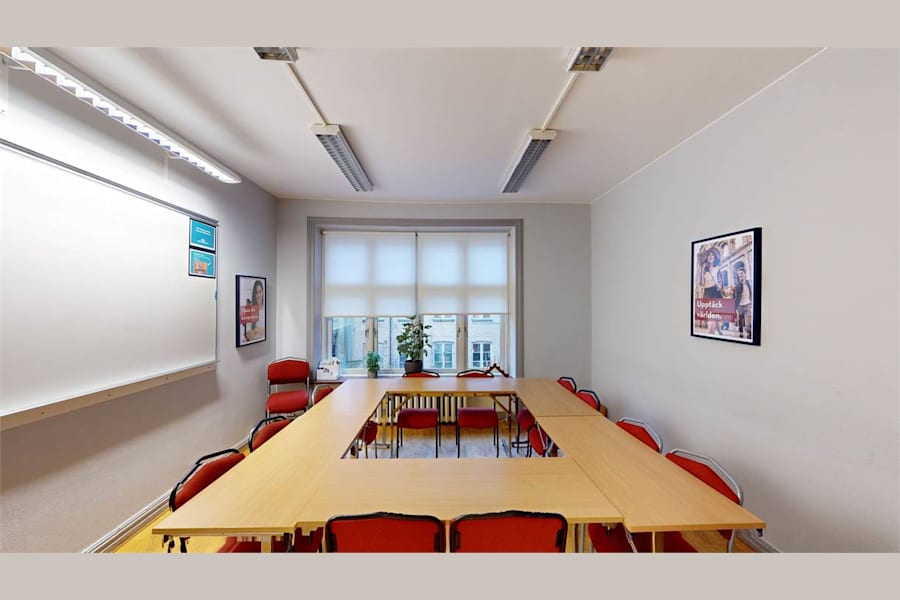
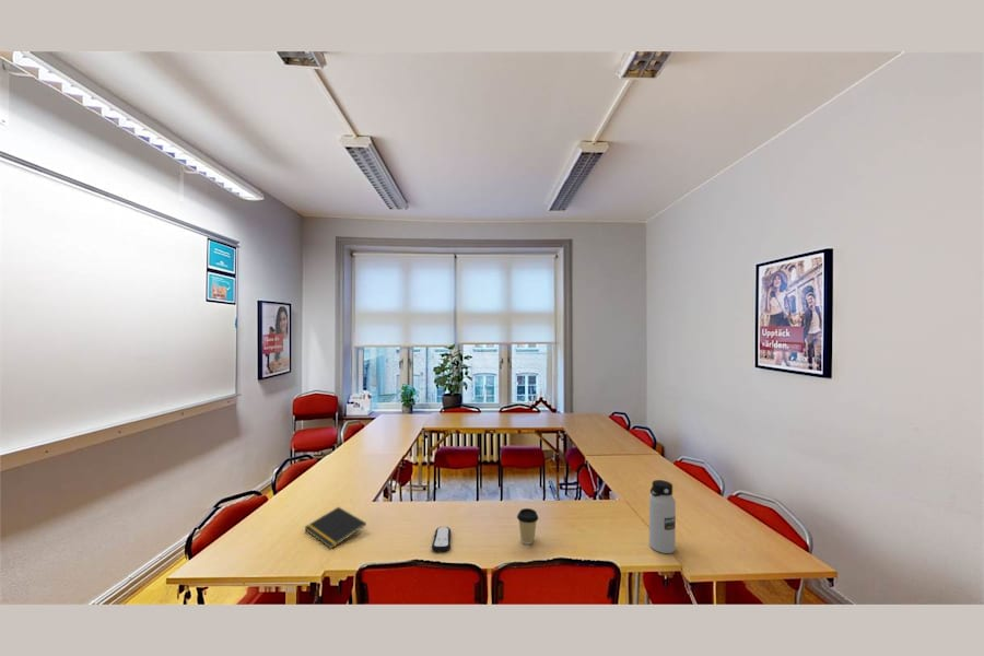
+ coffee cup [516,507,539,546]
+ water bottle [648,479,677,554]
+ notepad [304,506,367,550]
+ remote control [431,526,452,552]
